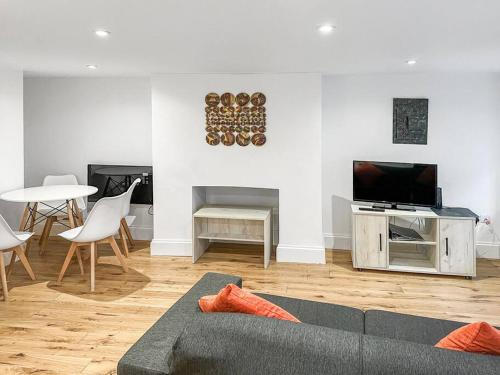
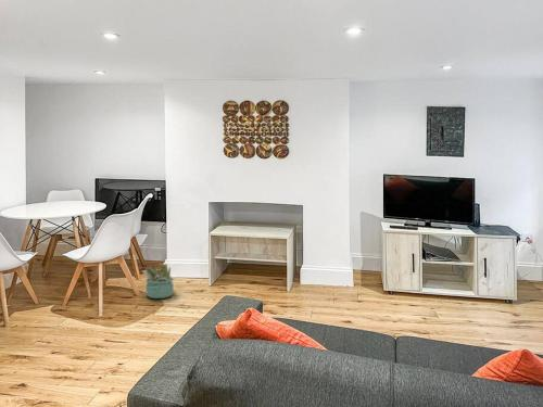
+ decorative plant [141,263,176,300]
